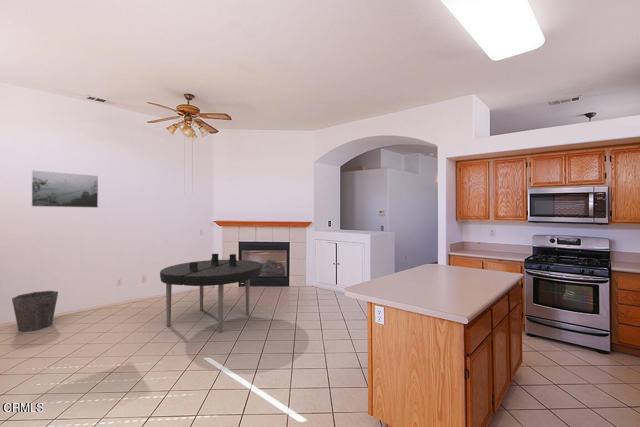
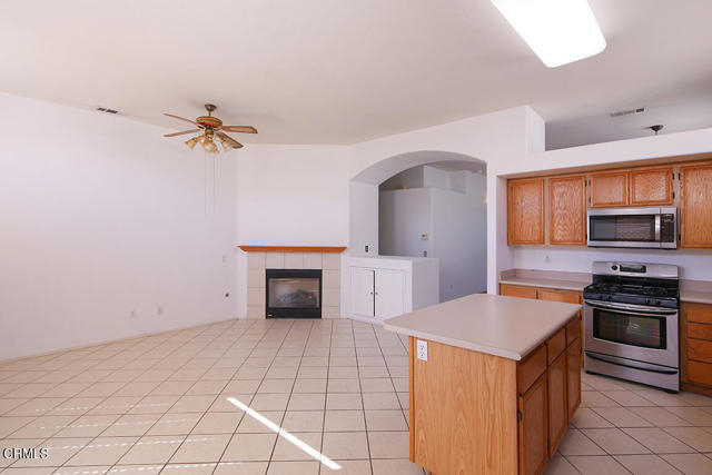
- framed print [30,169,99,209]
- dining table [159,253,263,333]
- waste bin [11,290,59,332]
